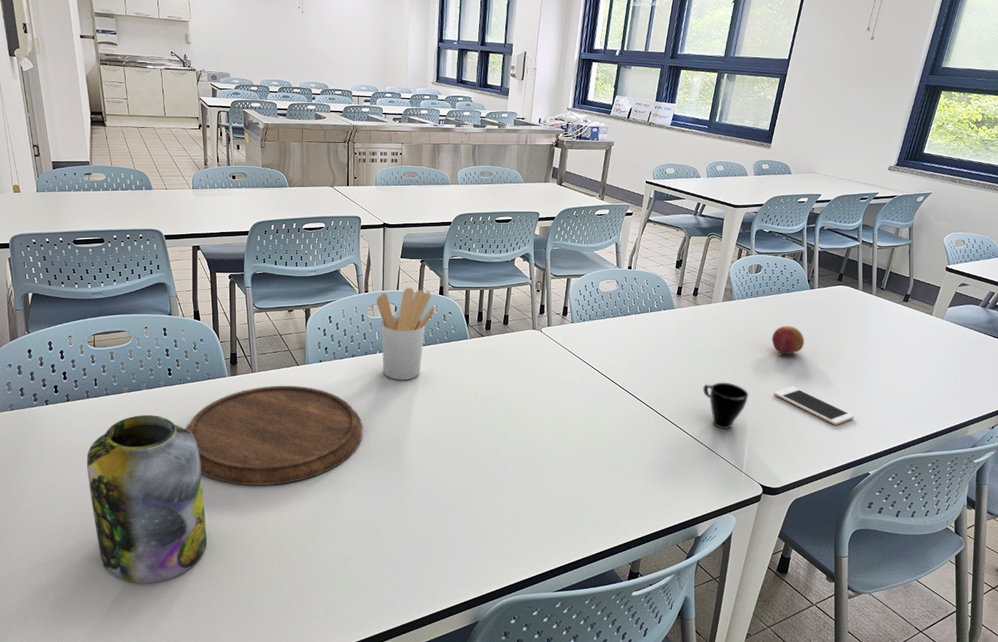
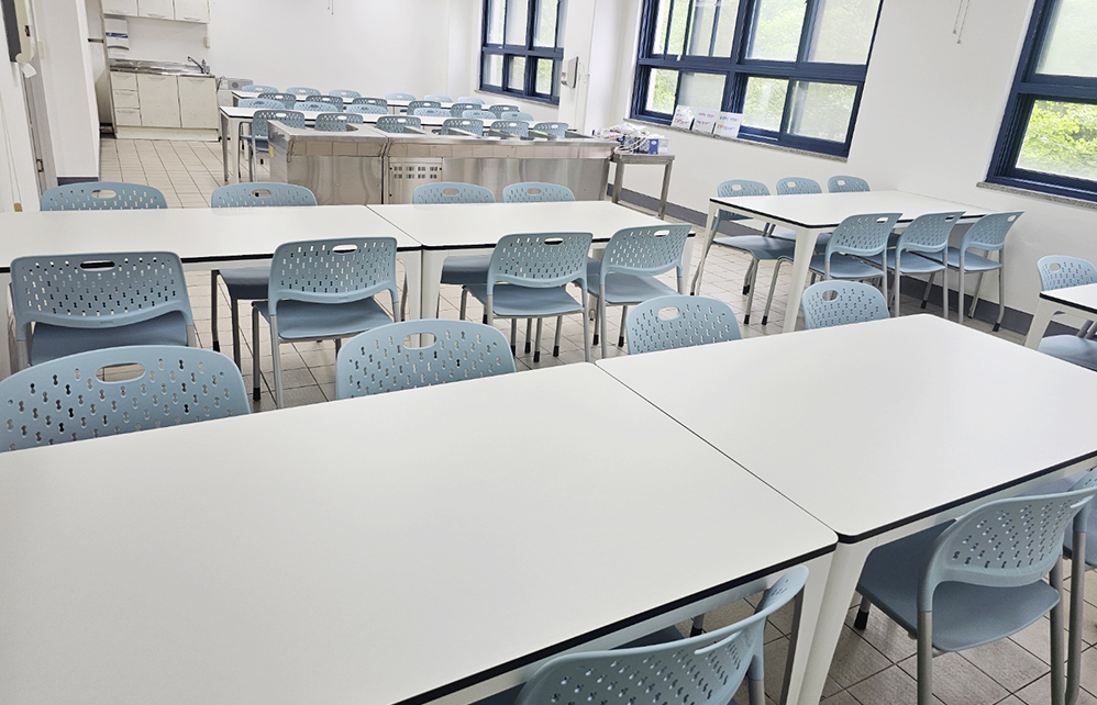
- cup [702,382,749,430]
- utensil holder [376,287,436,381]
- fruit [771,325,805,355]
- cutting board [184,385,364,486]
- jar [86,414,208,584]
- cell phone [773,386,855,426]
